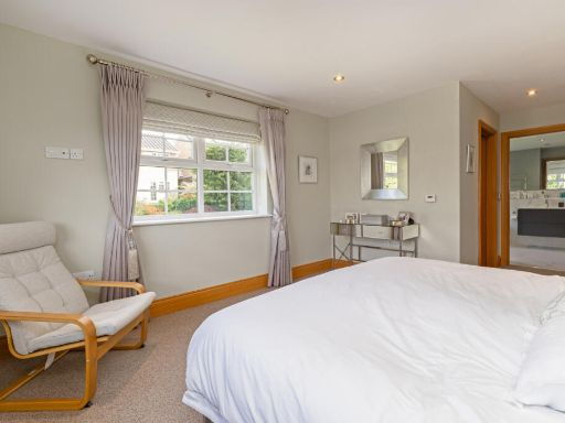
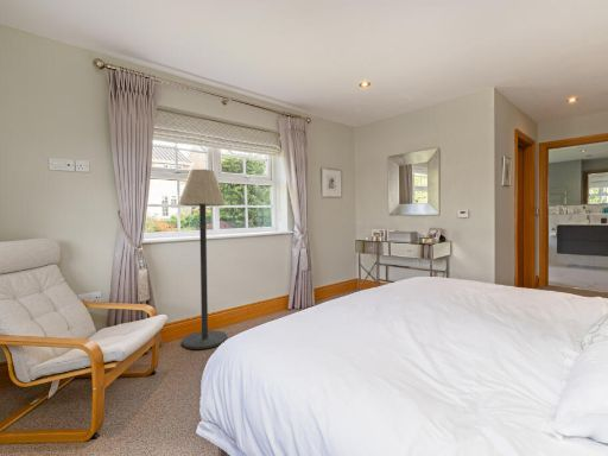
+ floor lamp [177,169,228,350]
